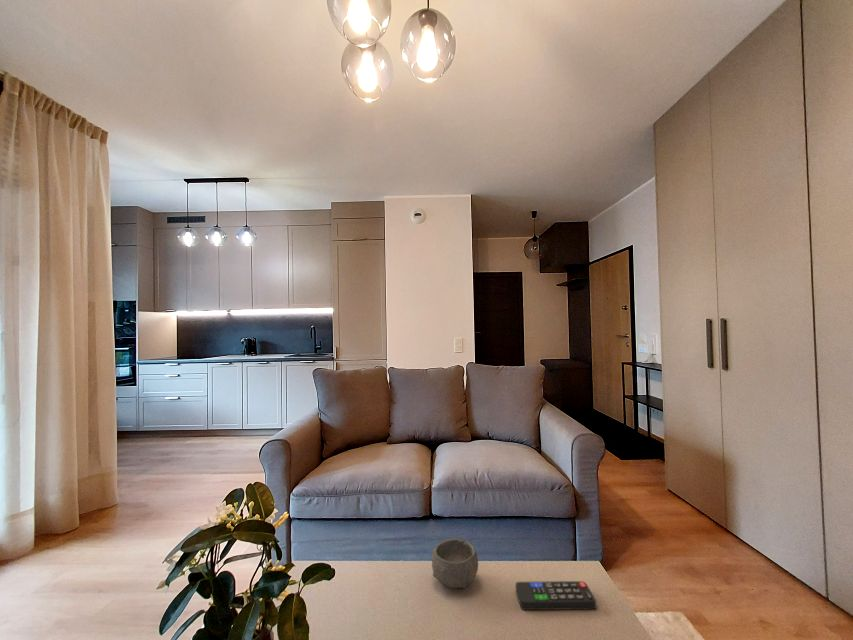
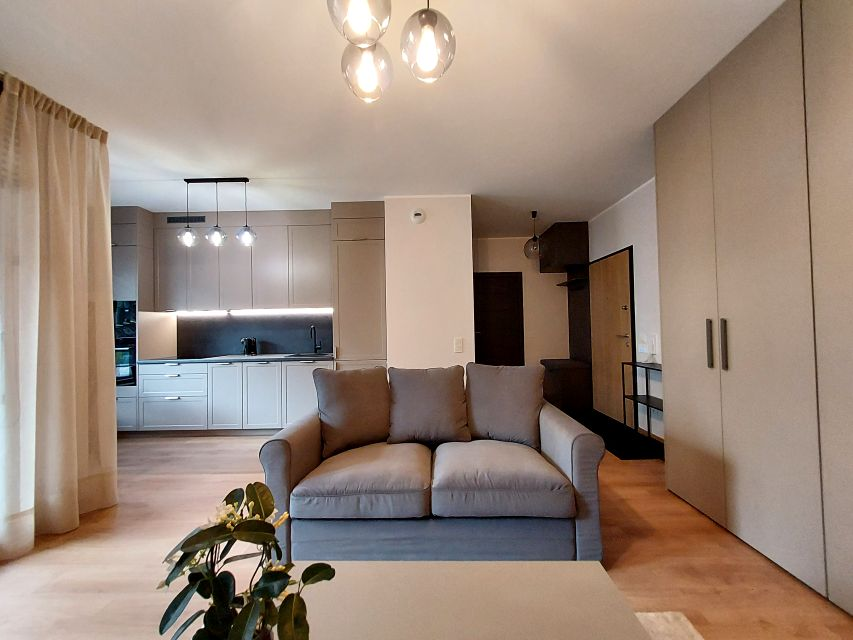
- remote control [515,580,597,611]
- bowl [431,537,479,589]
